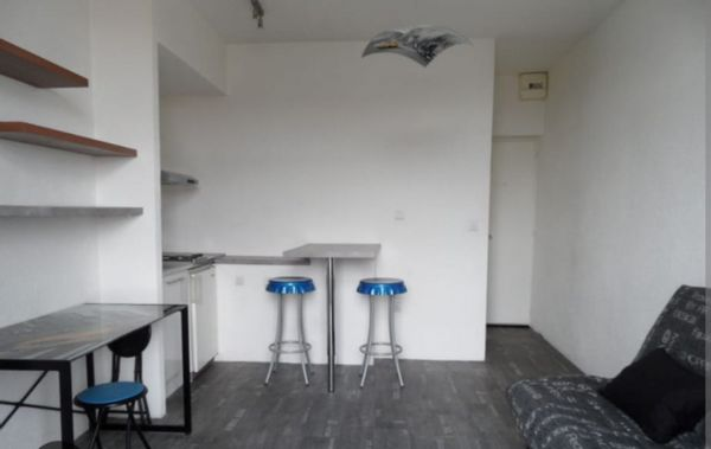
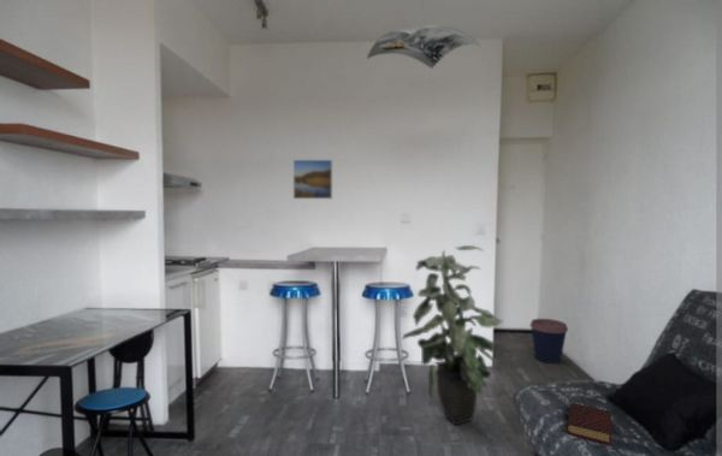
+ book [566,402,612,446]
+ coffee cup [529,318,569,365]
+ indoor plant [401,244,504,426]
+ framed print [292,159,333,200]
